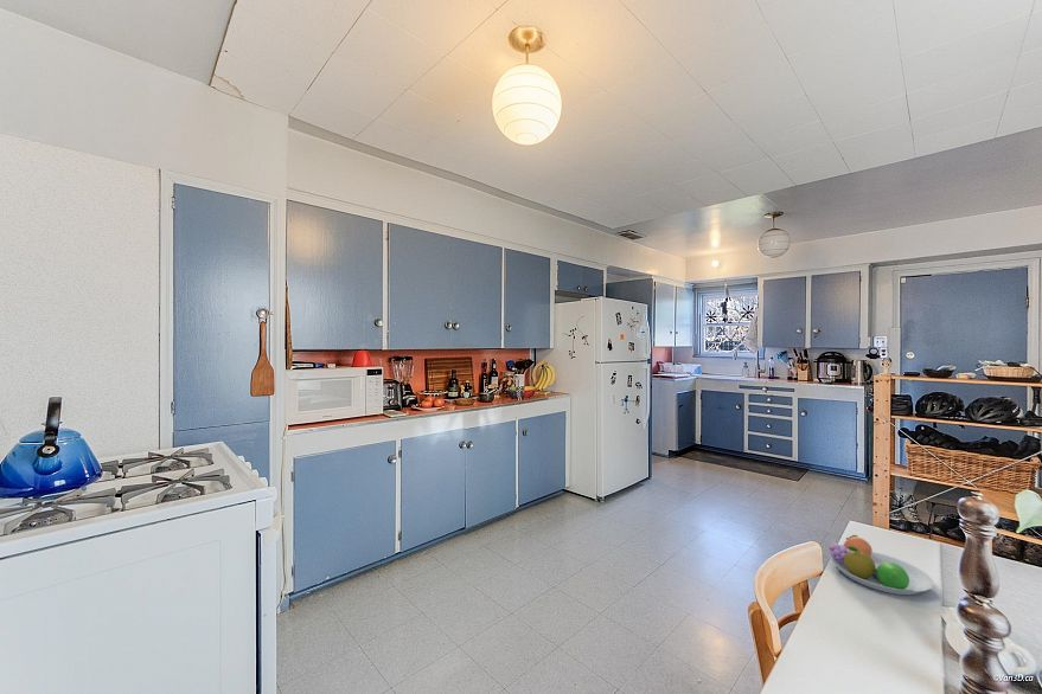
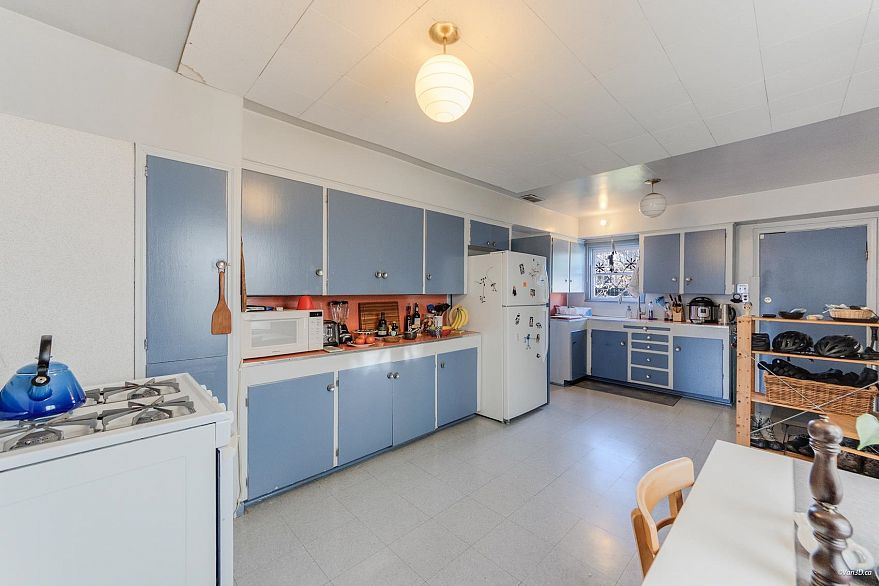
- fruit bowl [827,534,935,596]
